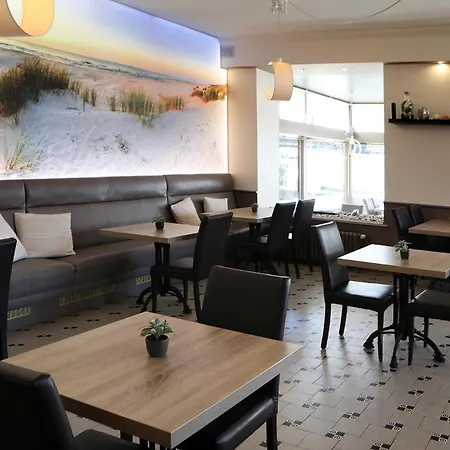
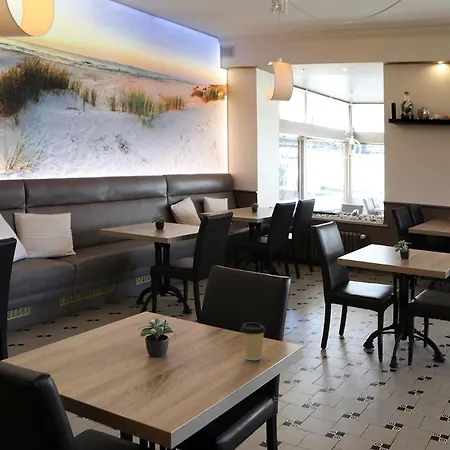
+ coffee cup [239,321,267,361]
